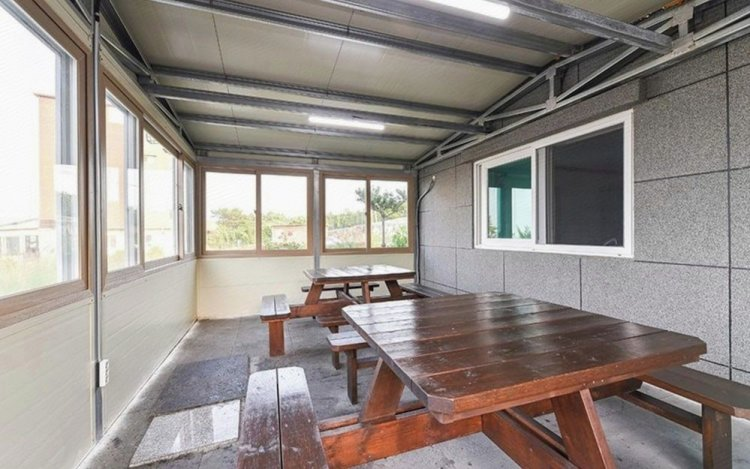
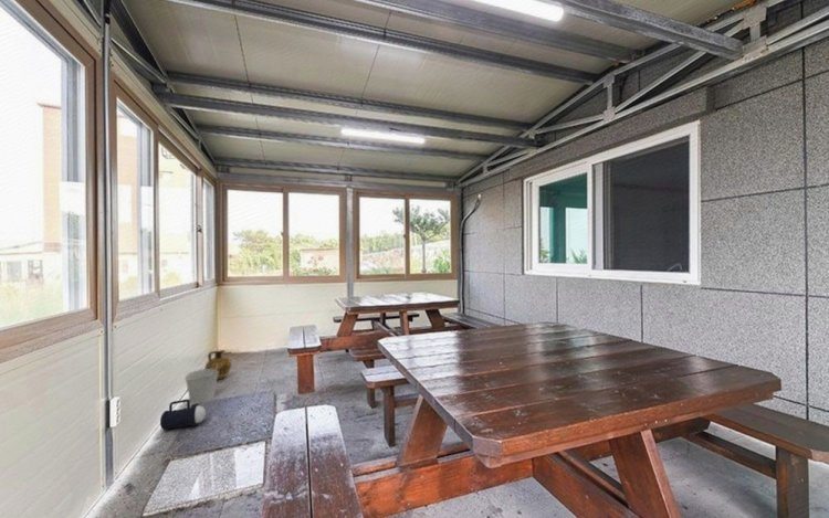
+ lantern [159,399,207,432]
+ bucket [183,364,219,404]
+ ceramic jug [204,349,232,381]
